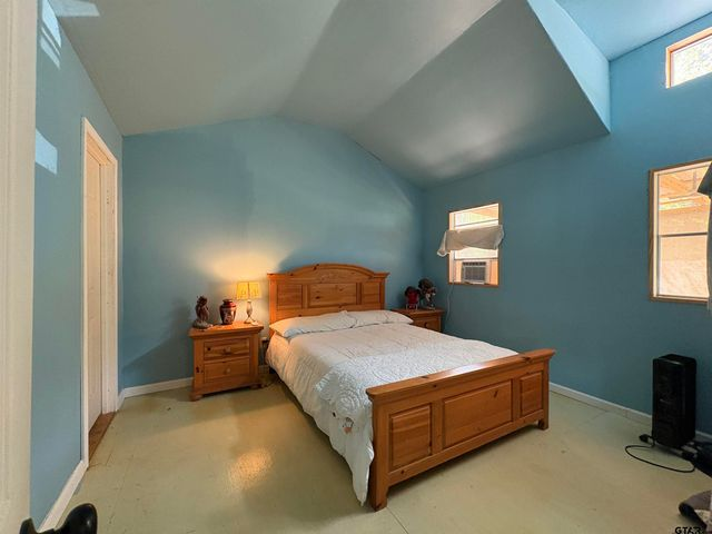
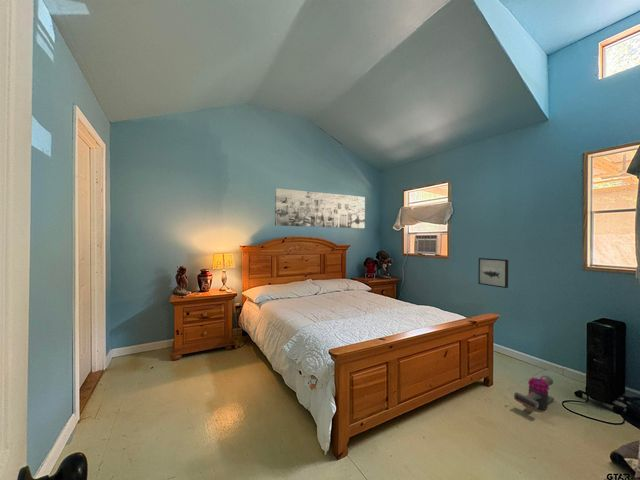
+ wall art [274,187,366,229]
+ vacuum cleaner [513,374,555,411]
+ wall art [477,257,509,289]
